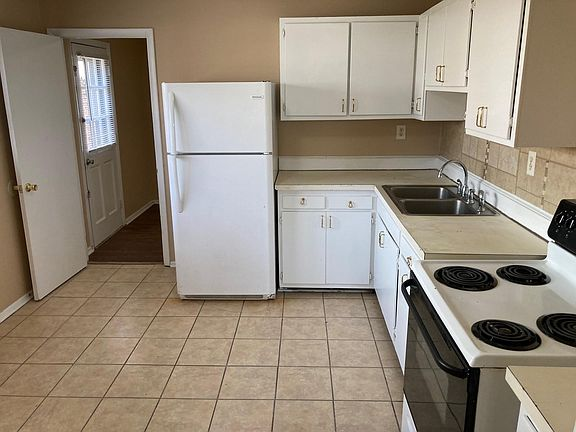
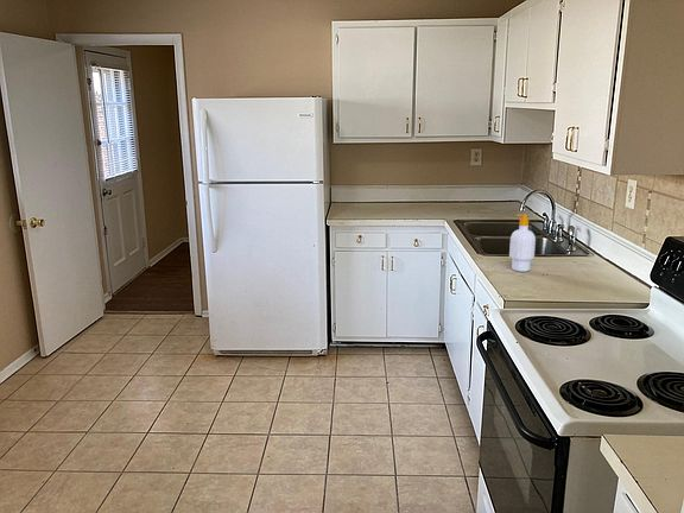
+ soap bottle [508,214,537,273]
